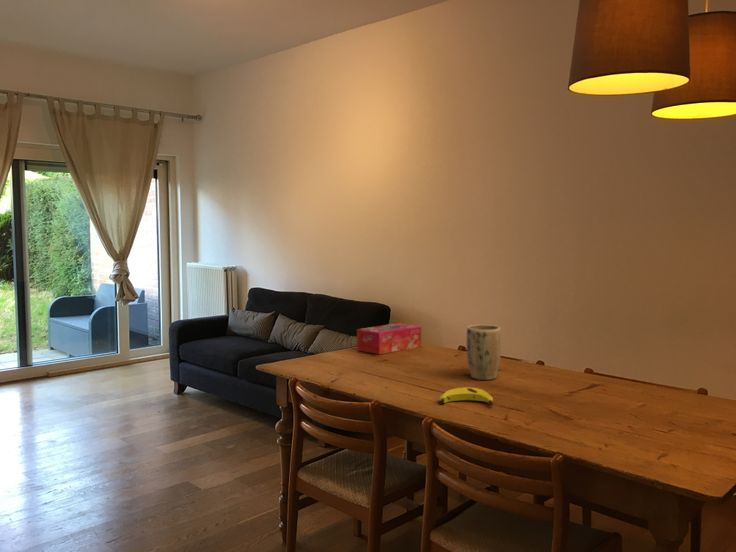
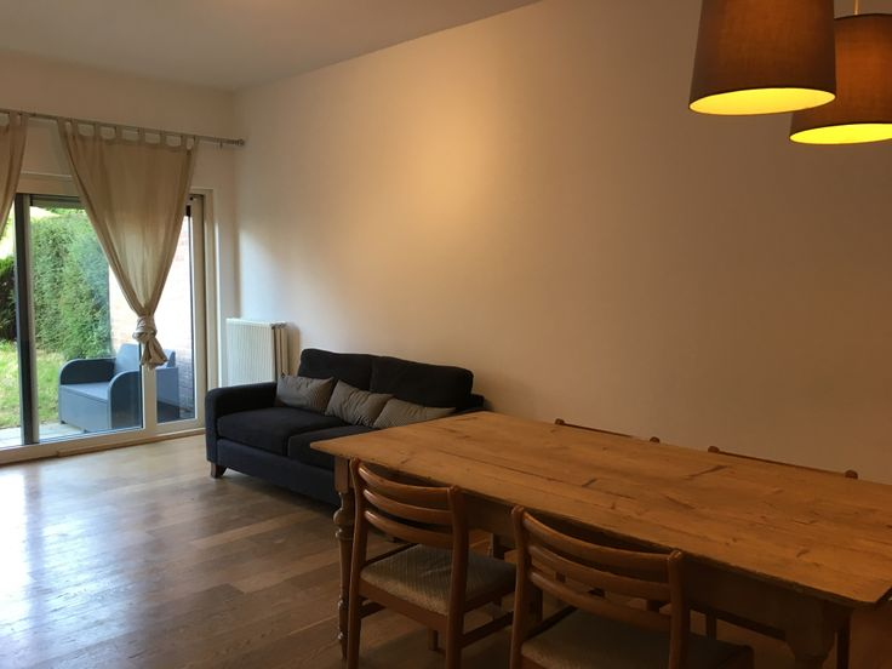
- plant pot [465,324,502,381]
- tissue box [356,322,422,355]
- banana [438,386,494,407]
